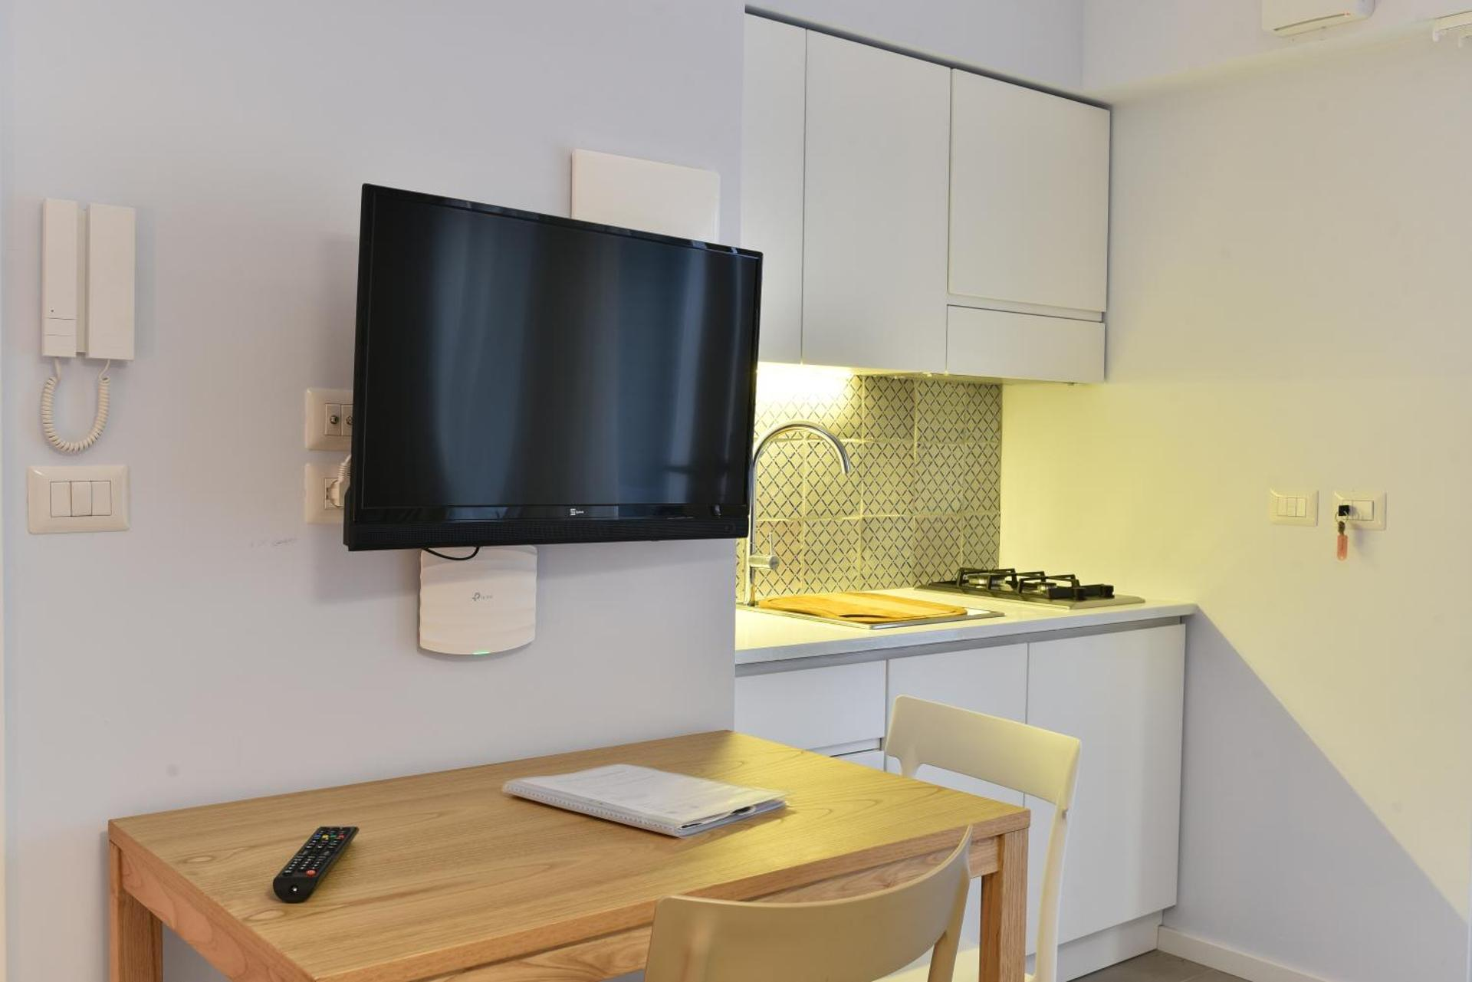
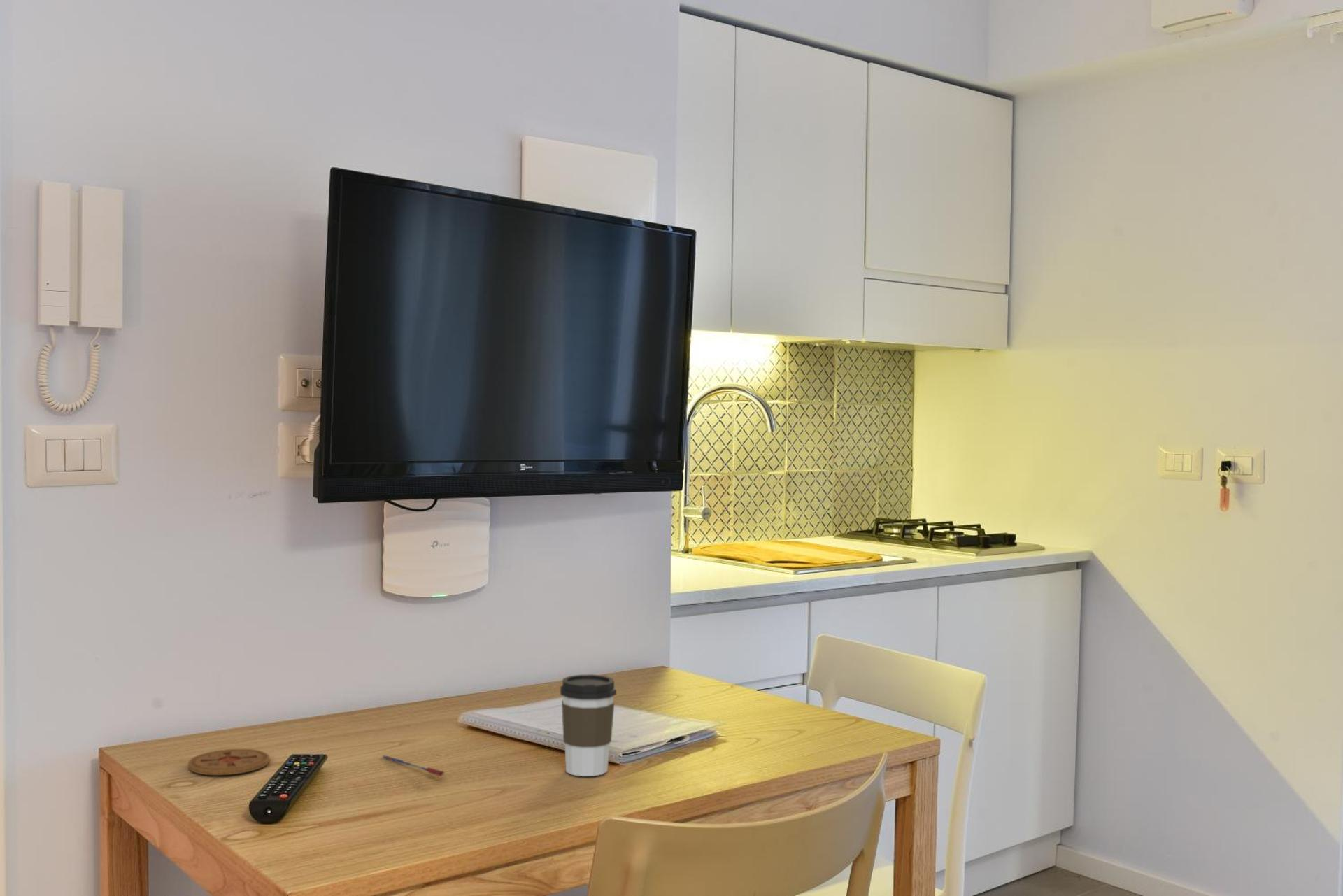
+ coaster [187,748,270,776]
+ coffee cup [560,674,617,777]
+ pen [381,755,446,777]
